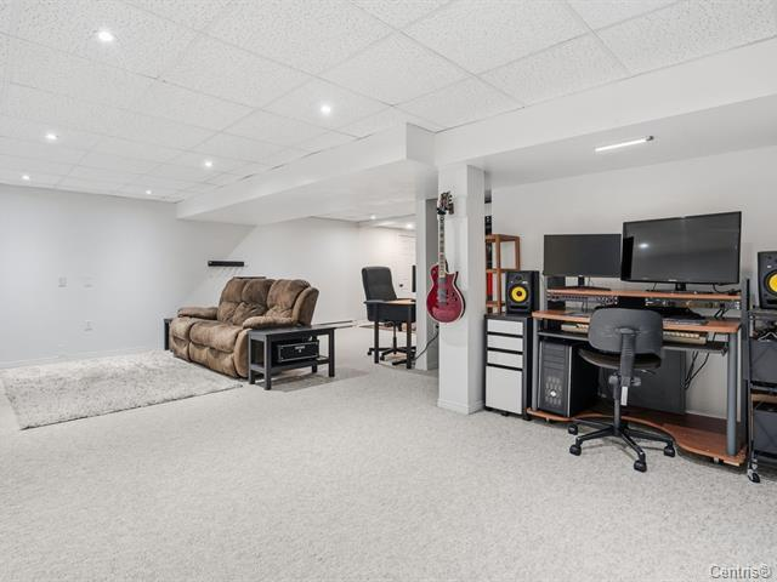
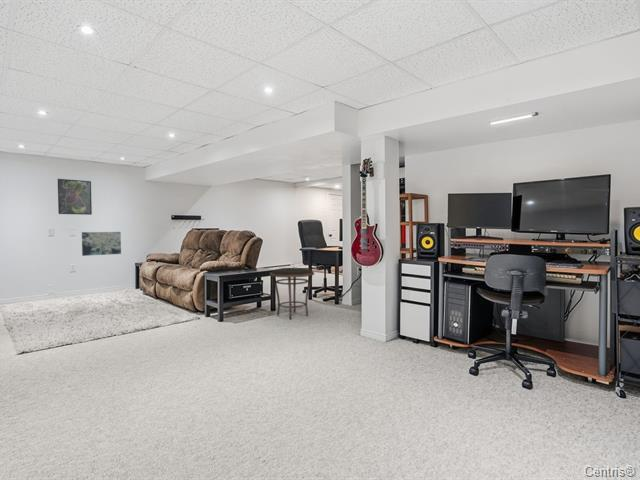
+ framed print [57,178,93,216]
+ side table [269,267,315,320]
+ wall art [81,231,122,257]
